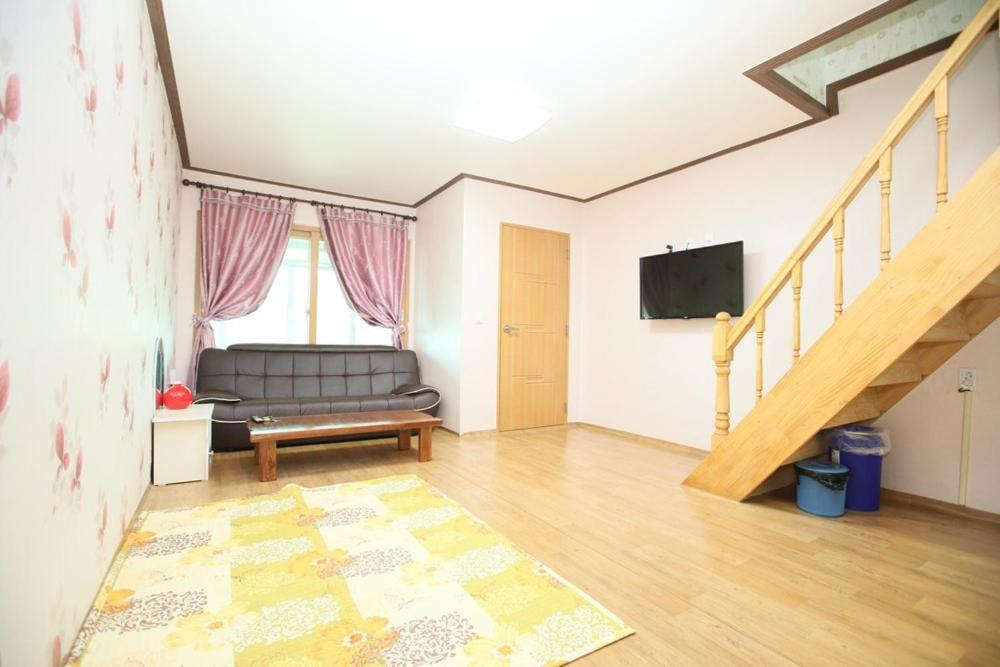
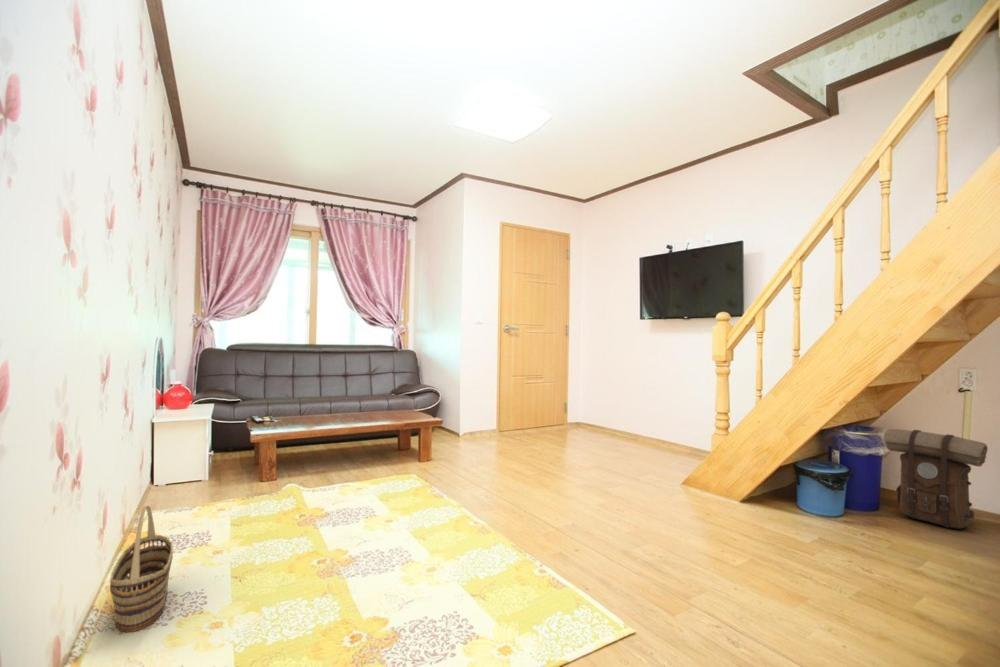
+ backpack [883,428,989,530]
+ basket [109,505,174,633]
